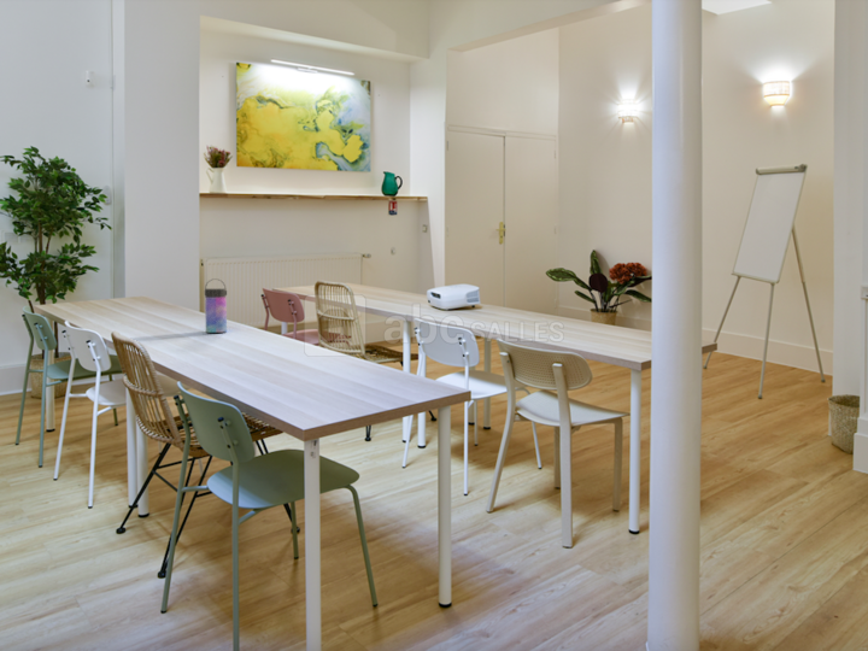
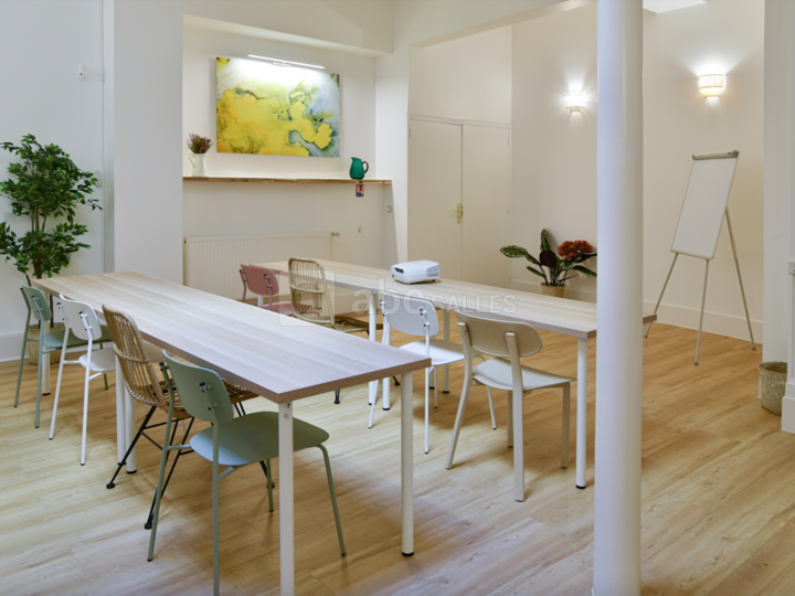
- water bottle [204,277,228,334]
